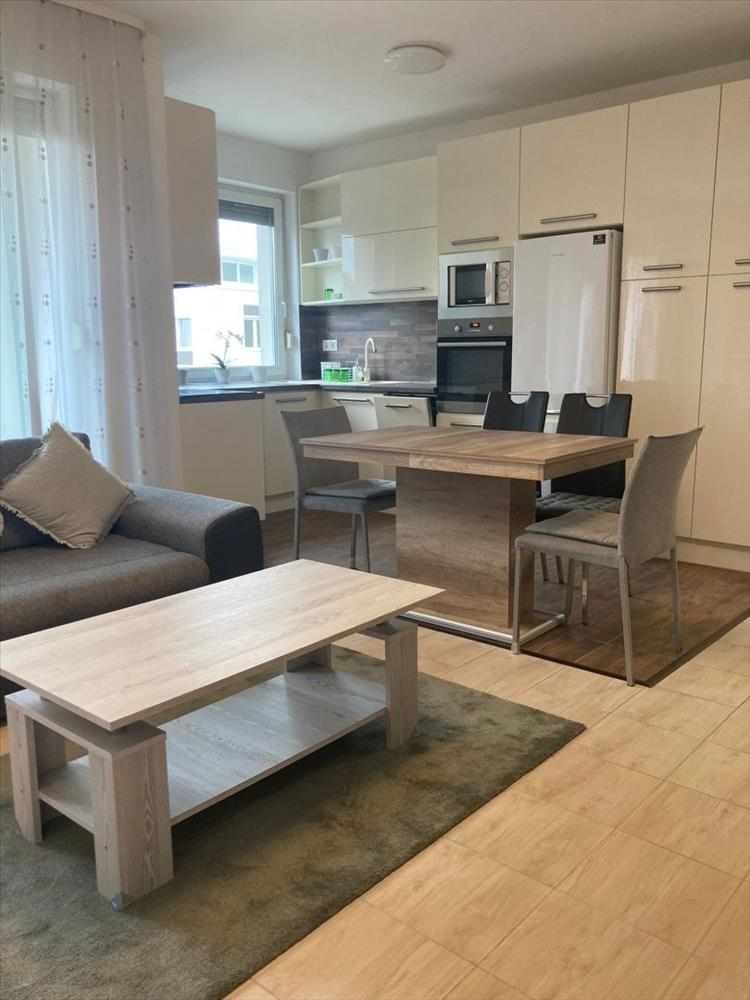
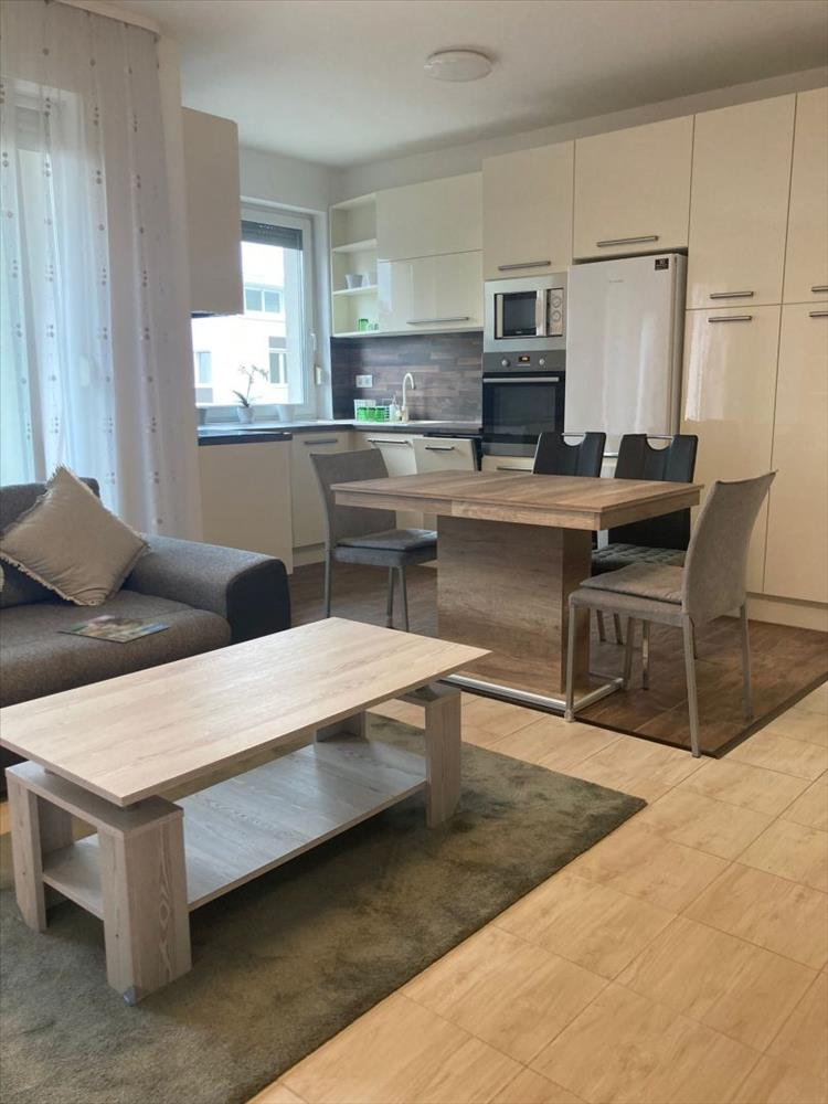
+ magazine [56,614,172,643]
